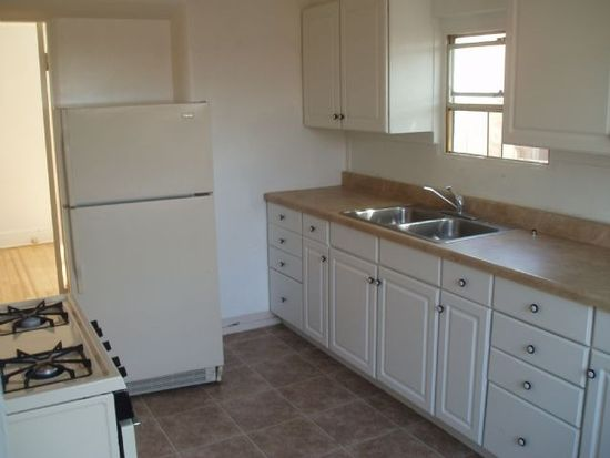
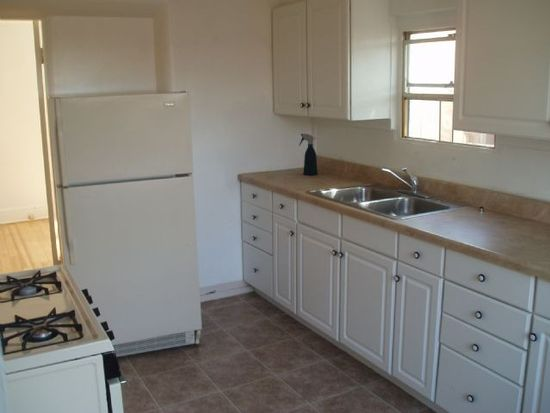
+ spray bottle [298,133,319,176]
